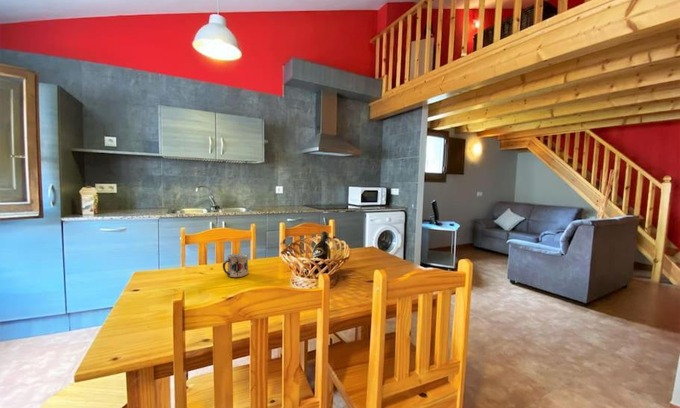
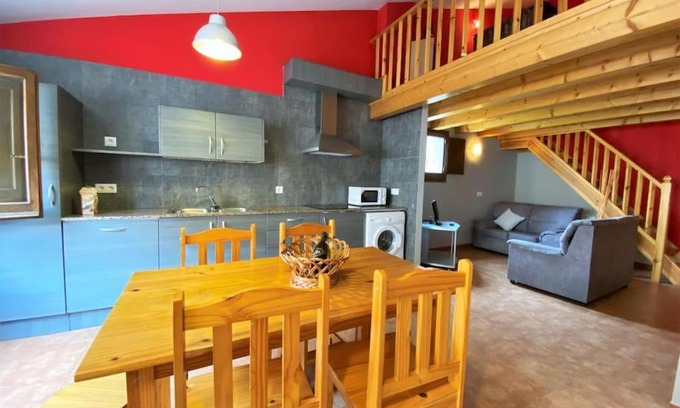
- mug [222,253,249,279]
